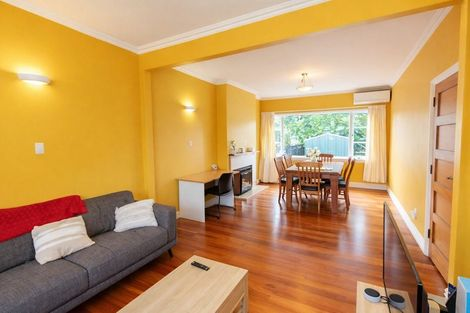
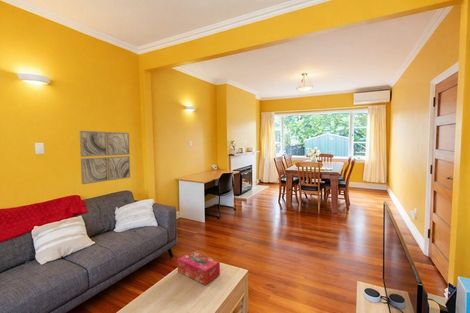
+ tissue box [176,250,221,286]
+ wall art [78,130,131,185]
